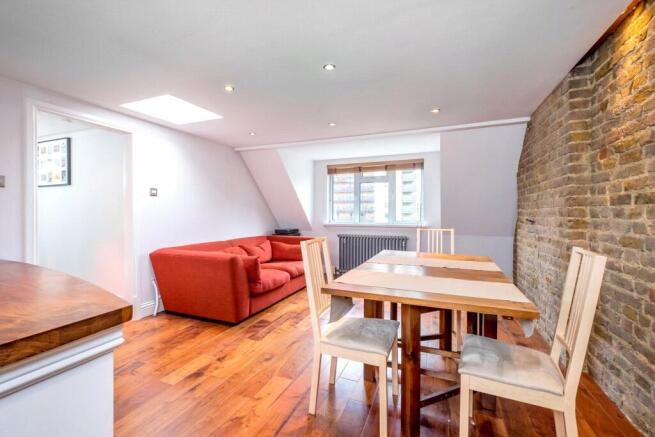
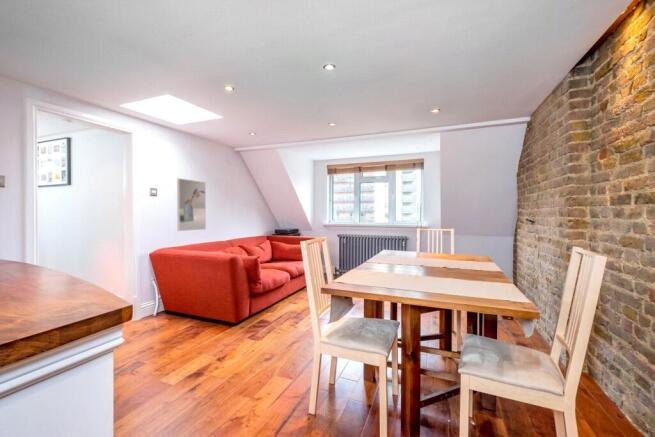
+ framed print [176,177,207,232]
